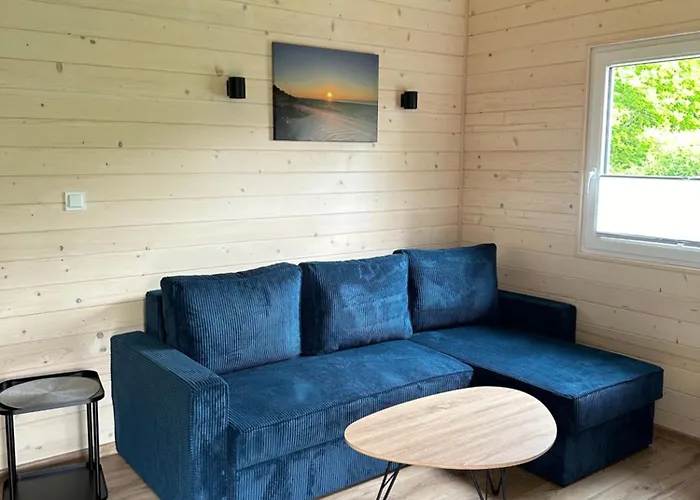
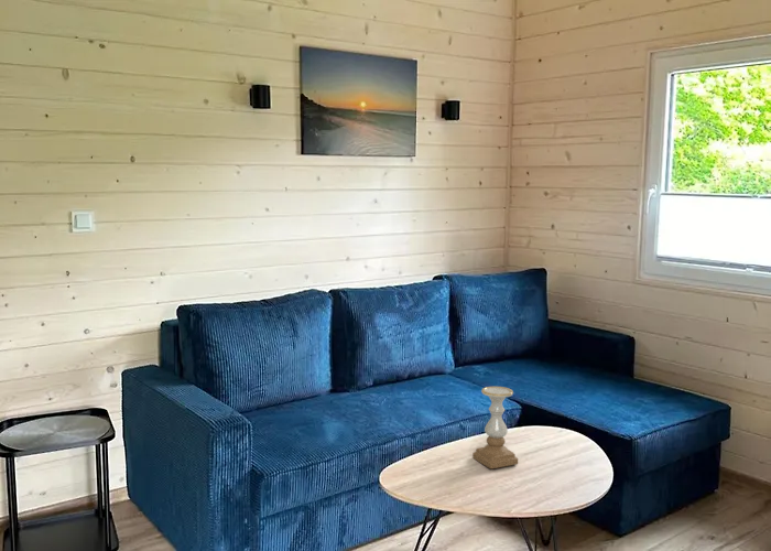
+ candle holder [471,386,519,469]
